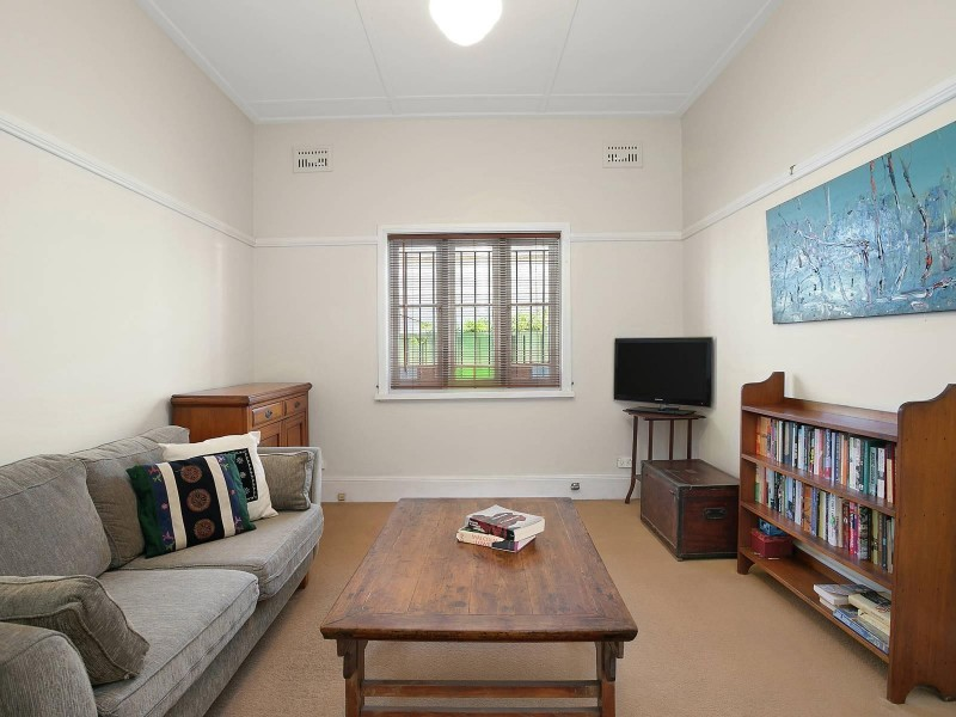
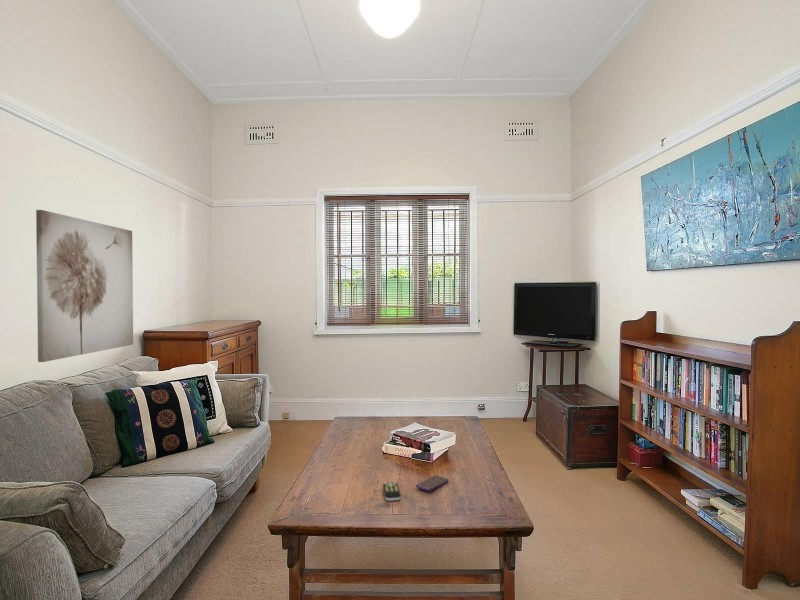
+ remote control [382,481,402,502]
+ smartphone [415,474,449,492]
+ wall art [35,209,134,363]
